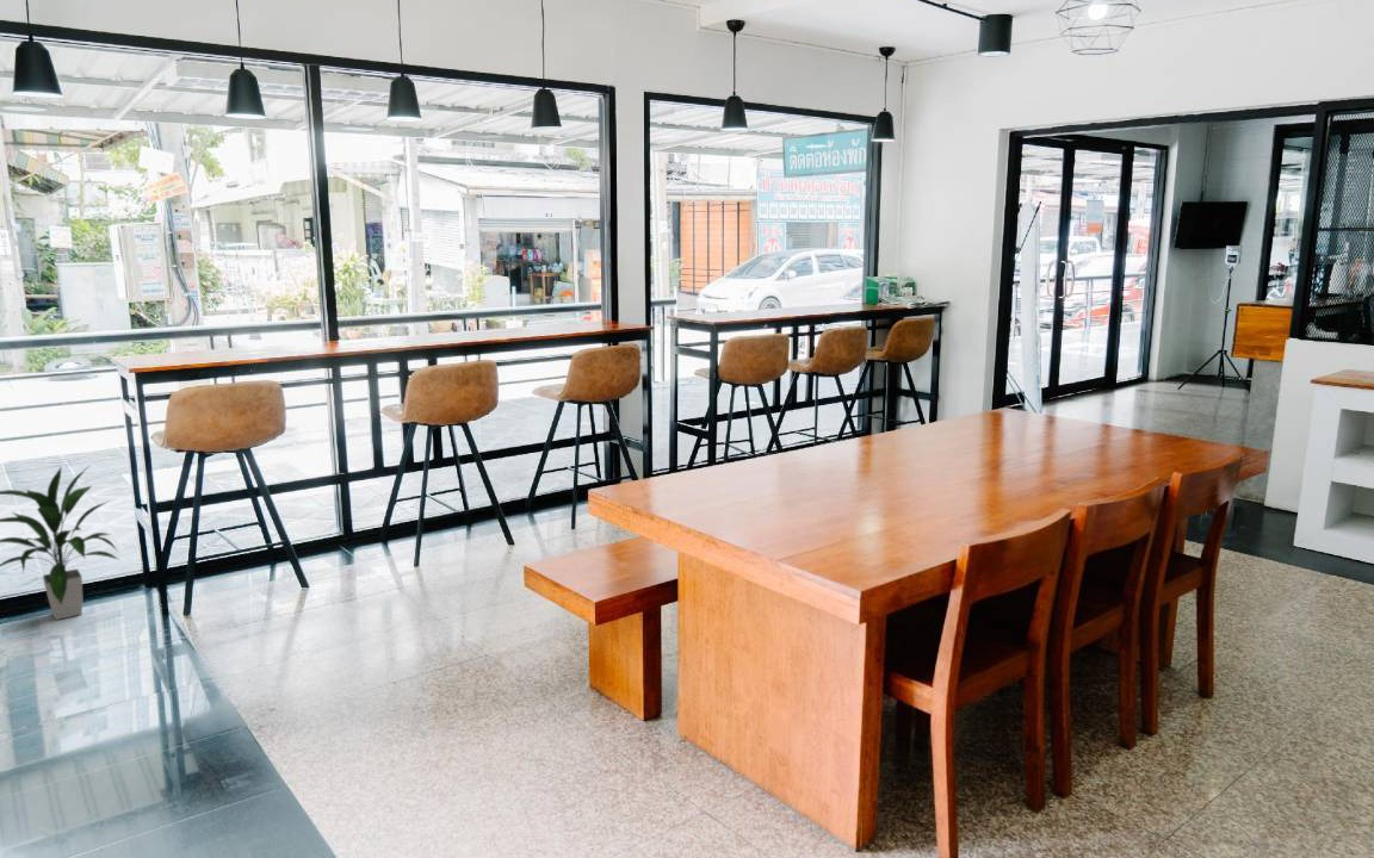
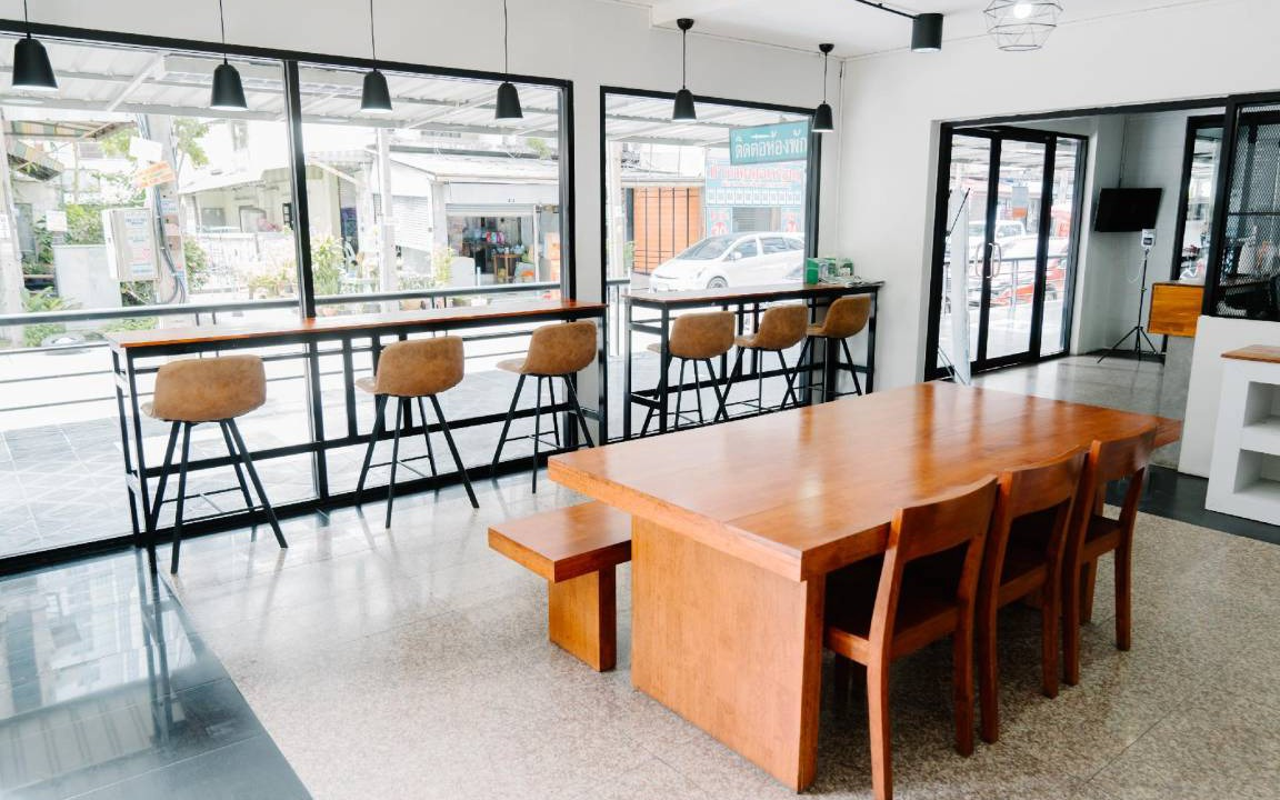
- indoor plant [0,465,122,621]
